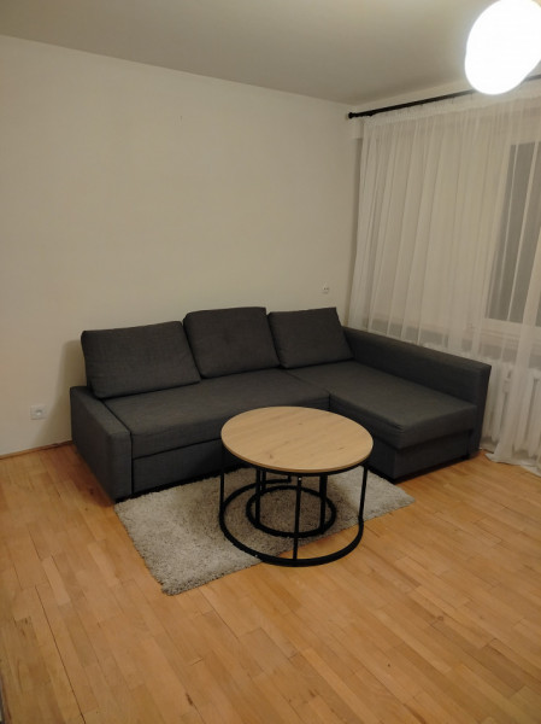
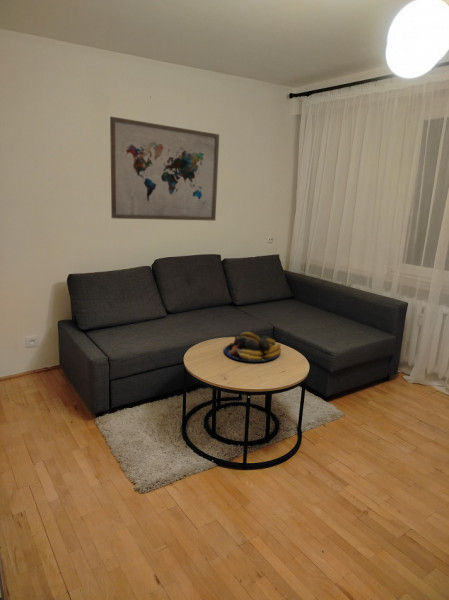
+ fruit bowl [223,331,282,363]
+ wall art [109,116,220,222]
